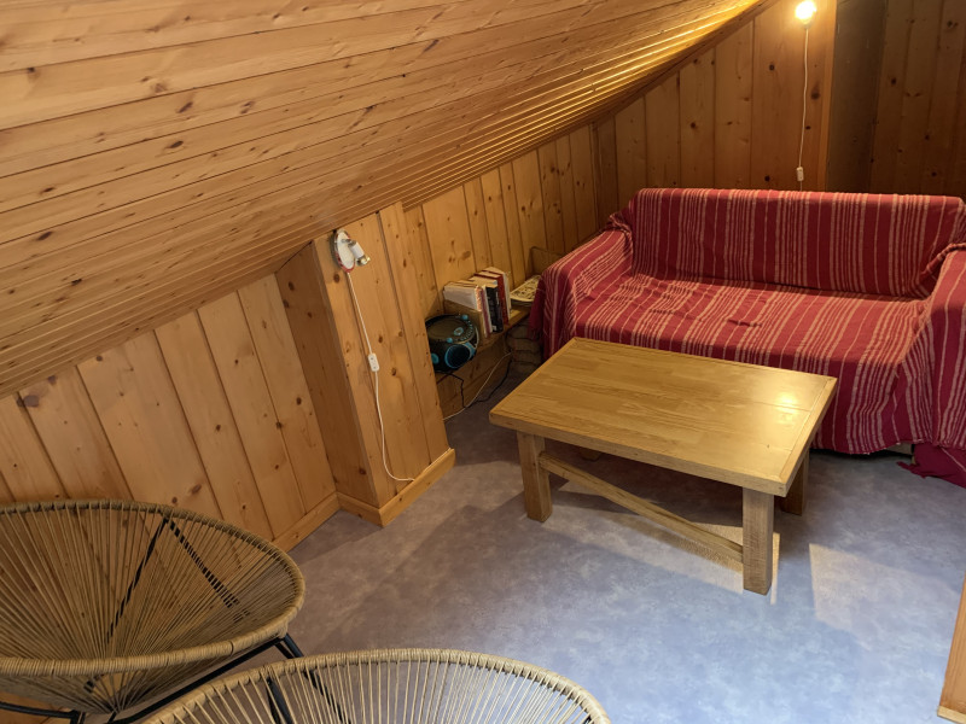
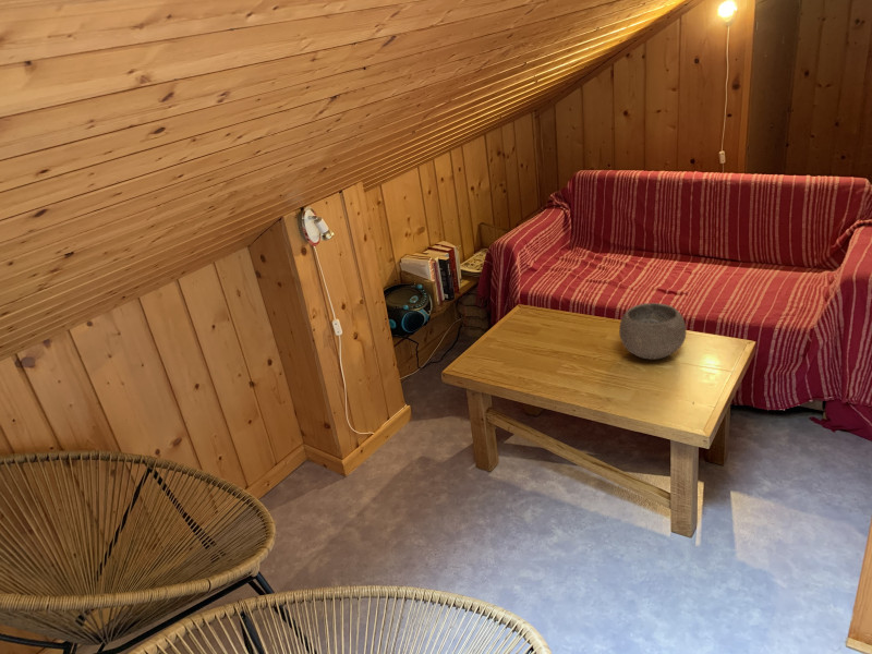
+ bowl [618,302,688,361]
